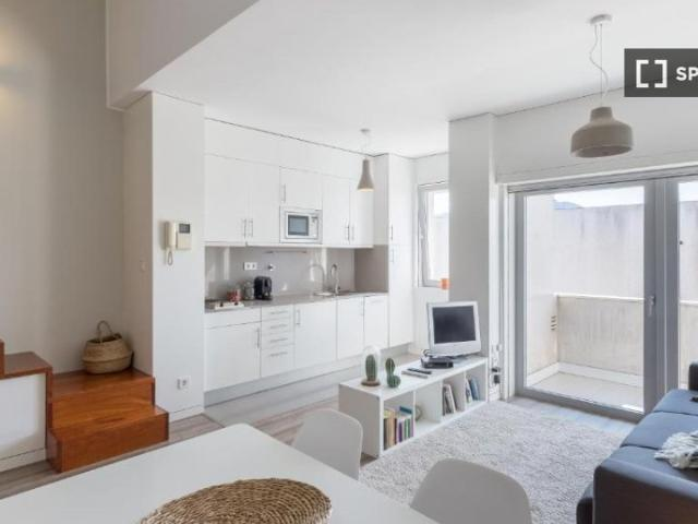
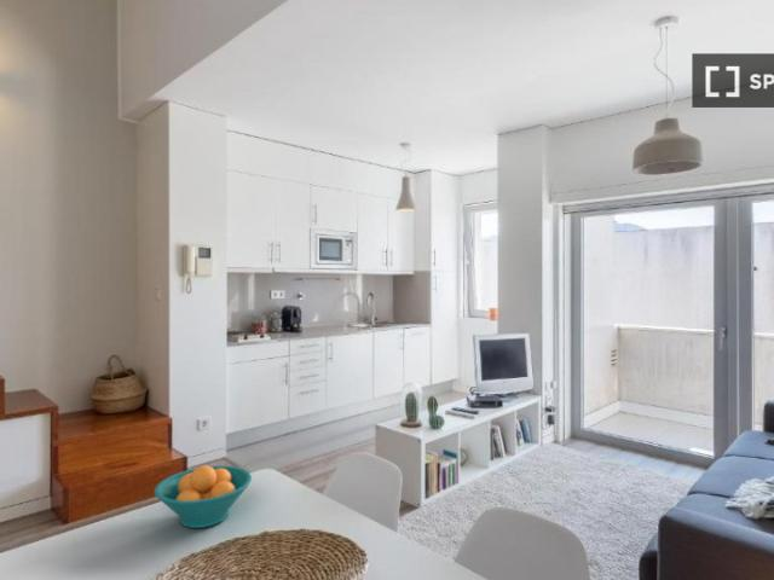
+ fruit bowl [154,464,253,529]
